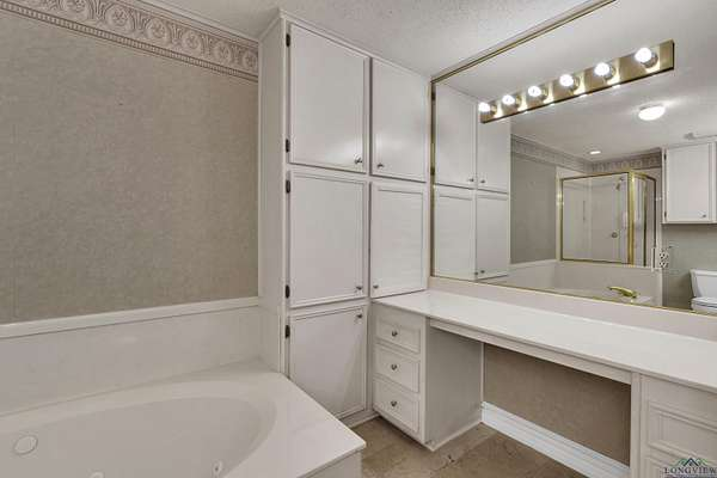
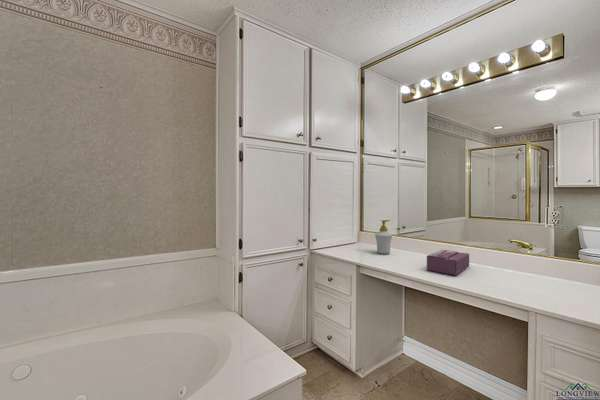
+ soap bottle [374,219,394,255]
+ tissue box [426,249,470,276]
